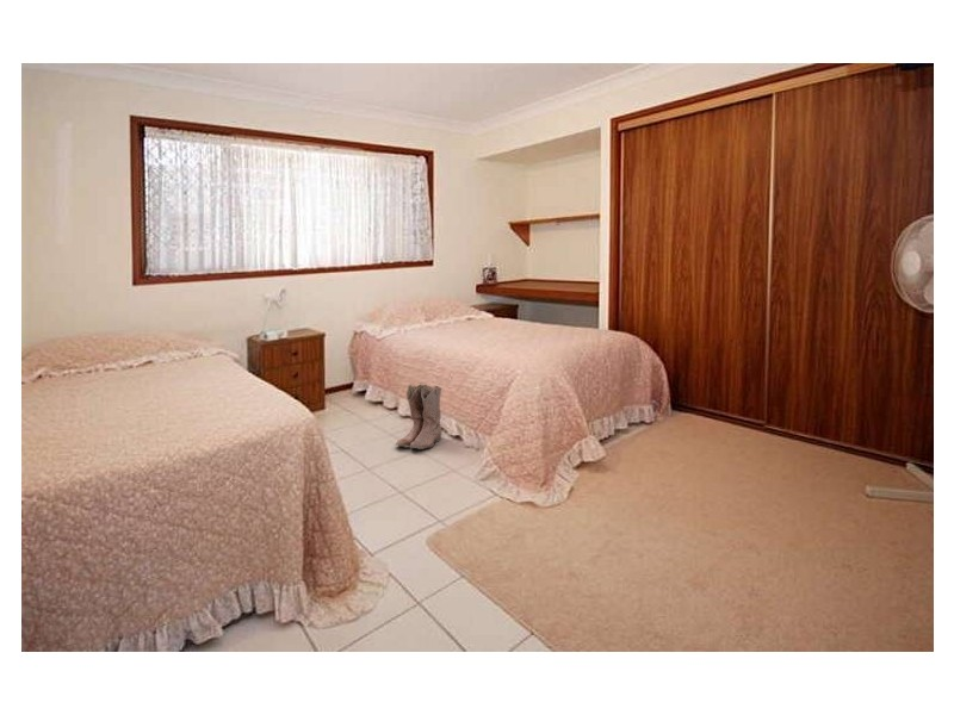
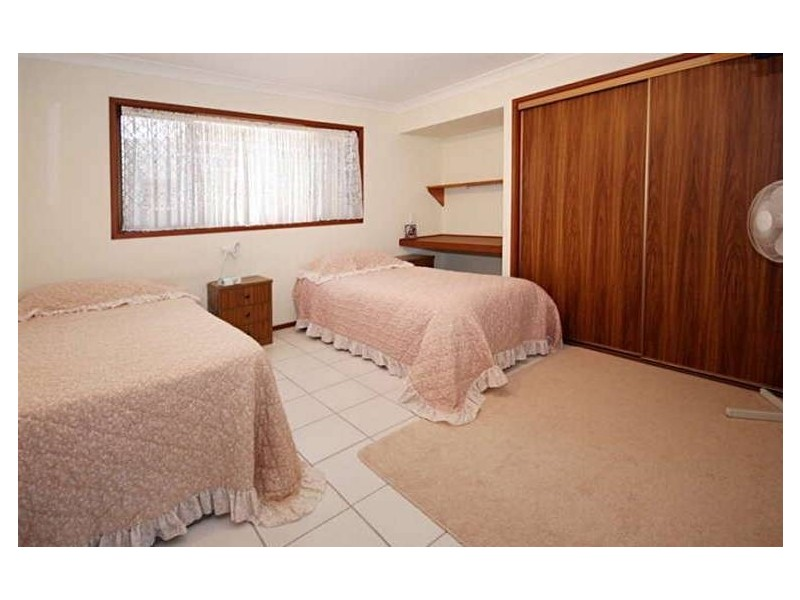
- boots [394,384,442,450]
